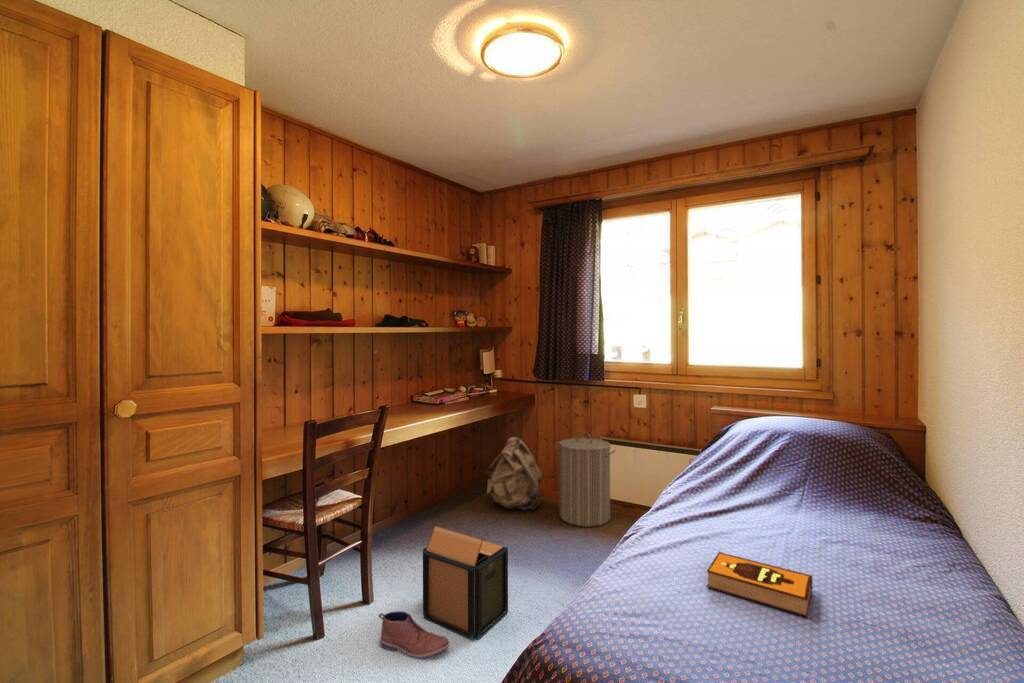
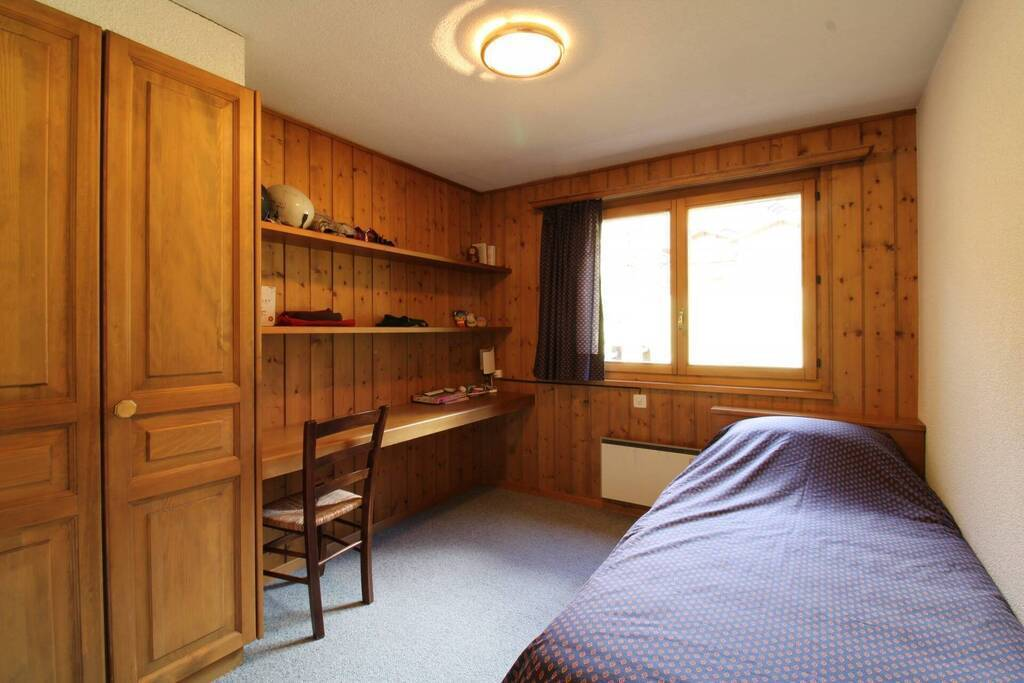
- cardboard box [422,524,509,641]
- backpack [486,436,543,511]
- hardback book [706,550,813,618]
- laundry hamper [555,430,617,528]
- shoe [378,610,450,659]
